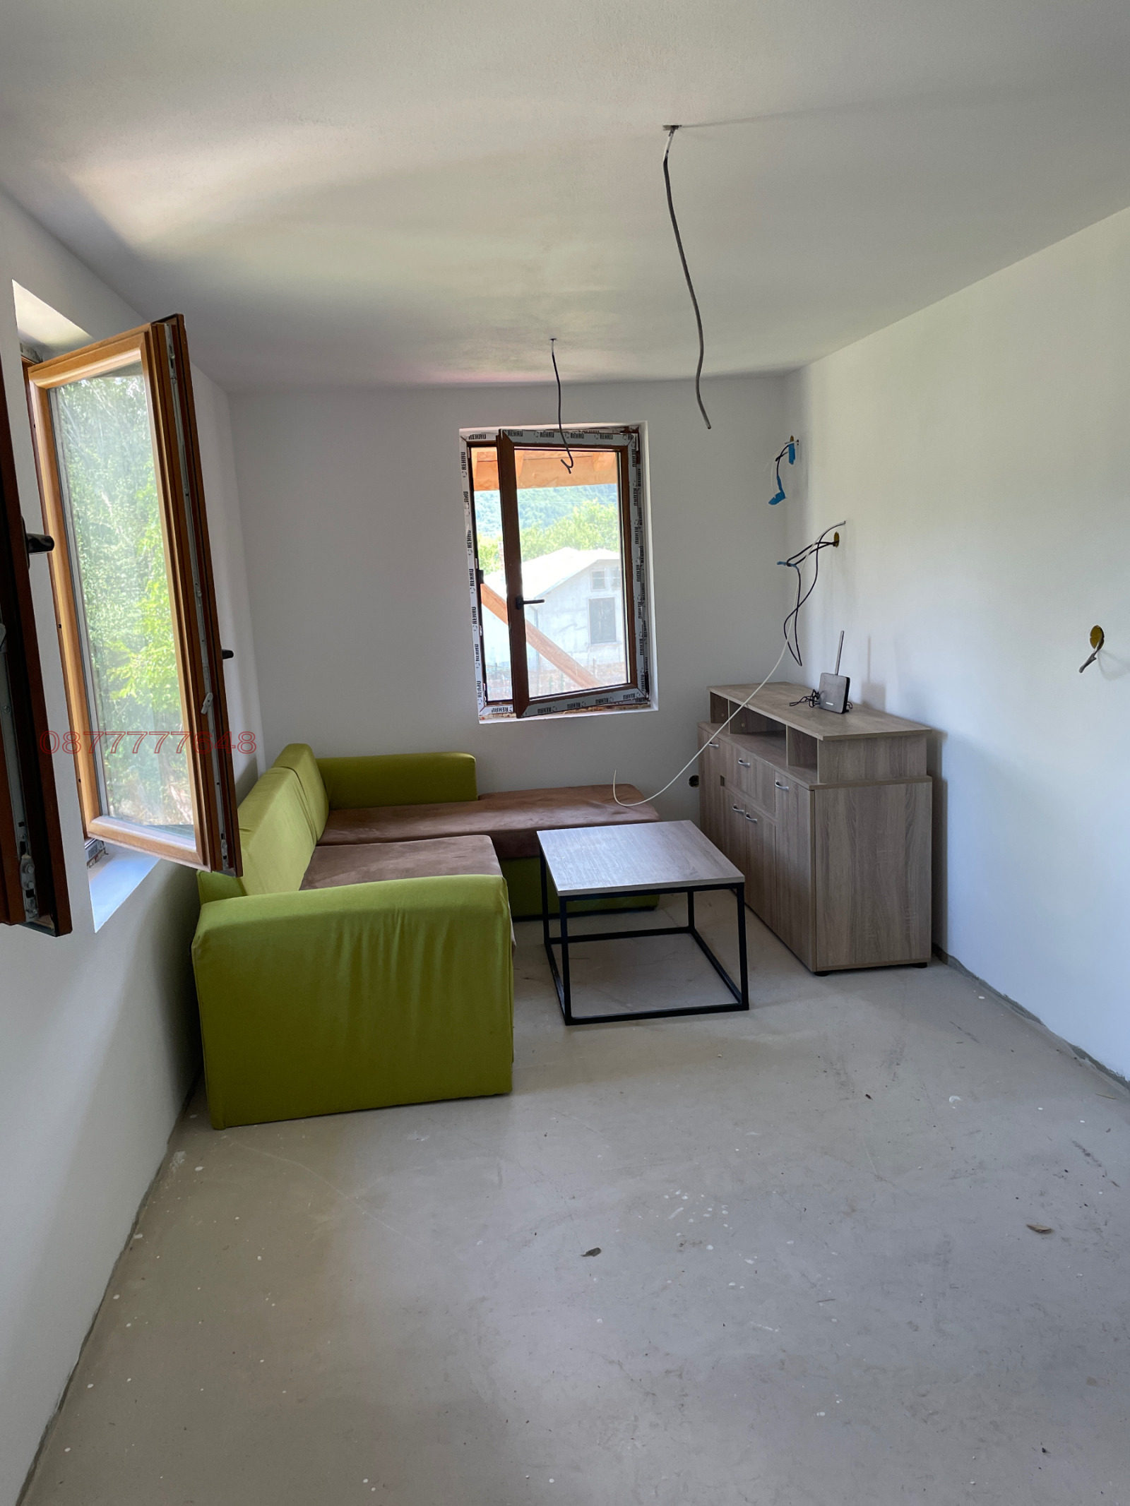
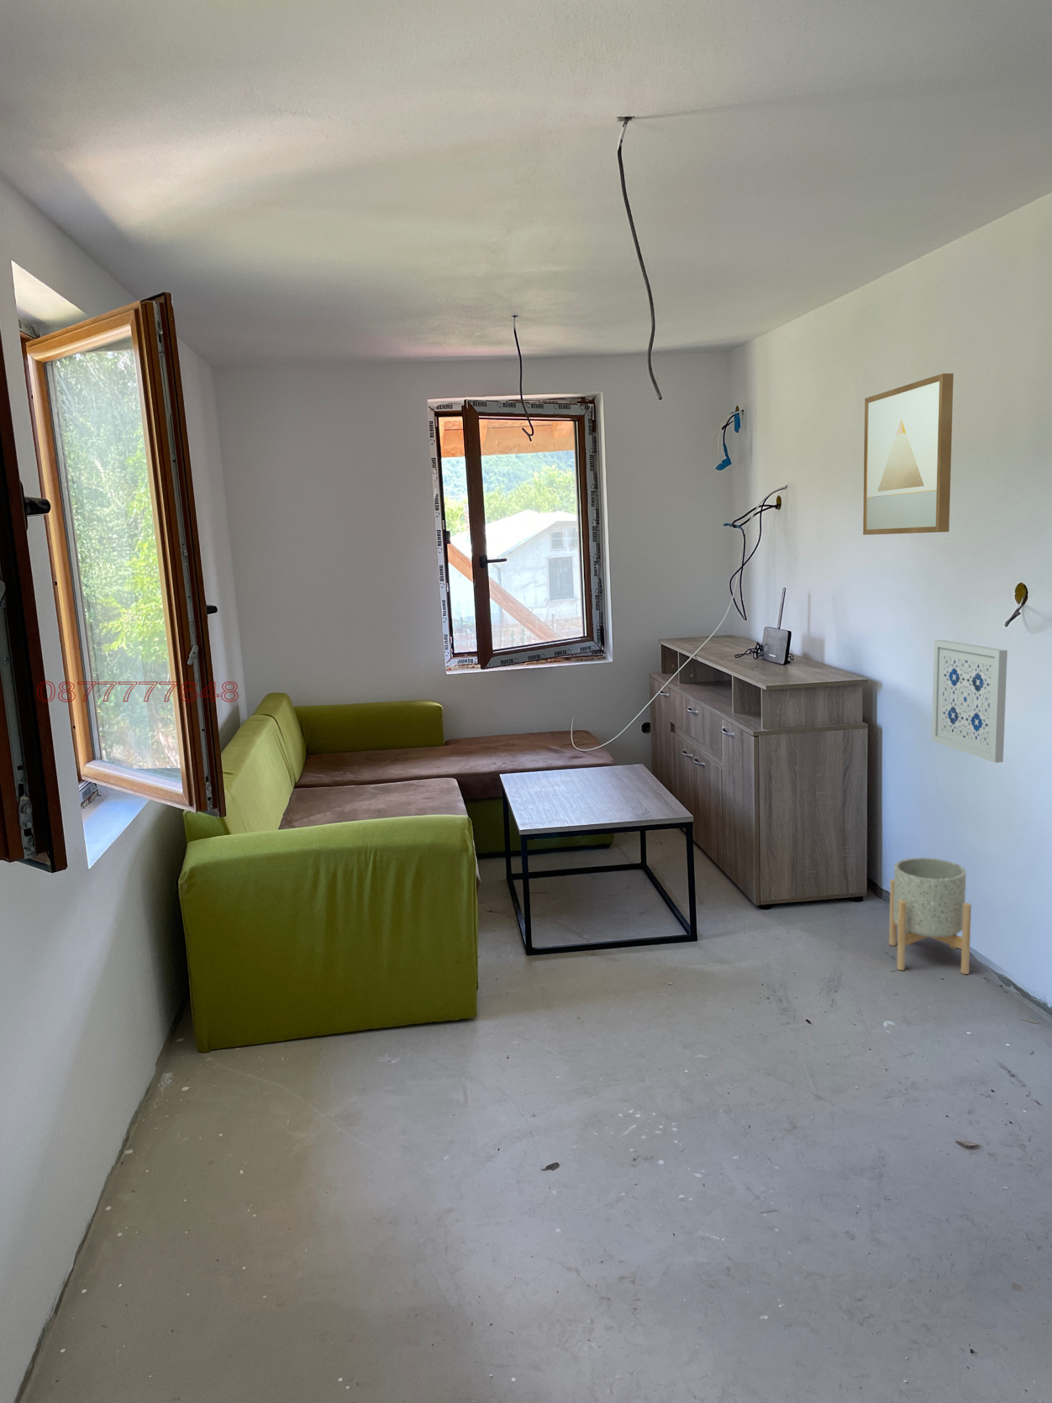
+ wall art [932,639,1008,764]
+ planter [888,857,971,975]
+ wall art [863,373,954,535]
